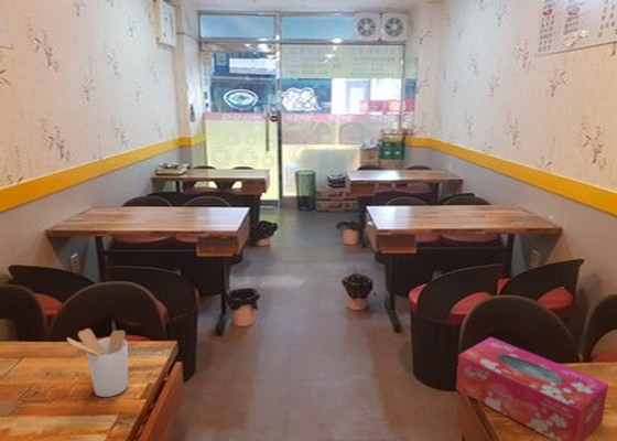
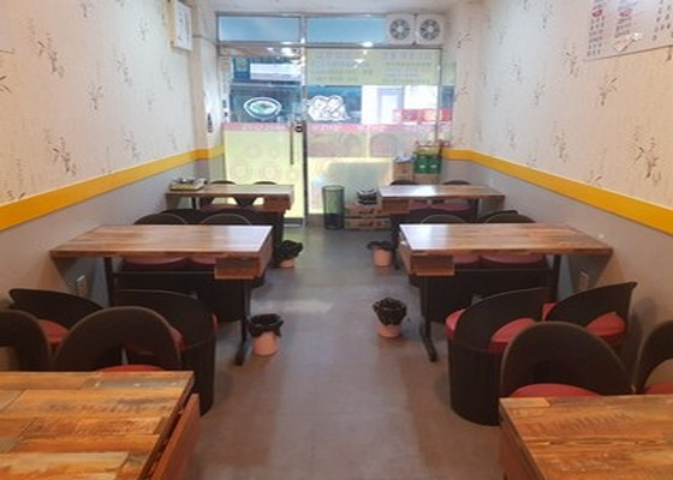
- utensil holder [66,327,129,398]
- tissue box [455,336,609,441]
